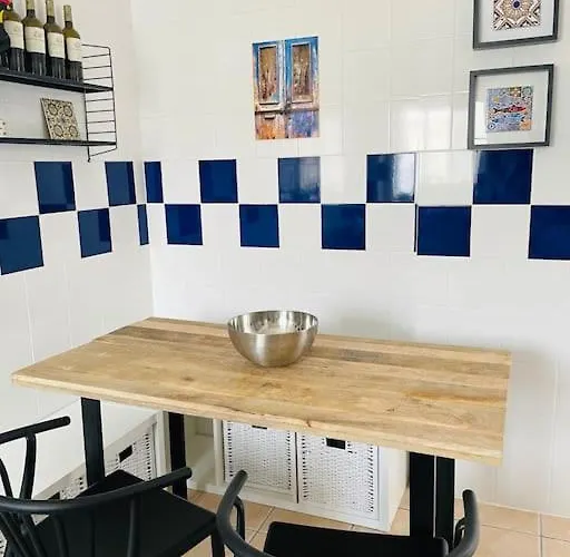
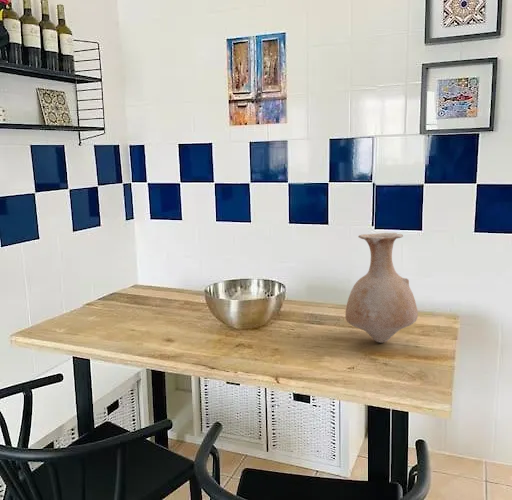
+ vase [344,232,419,344]
